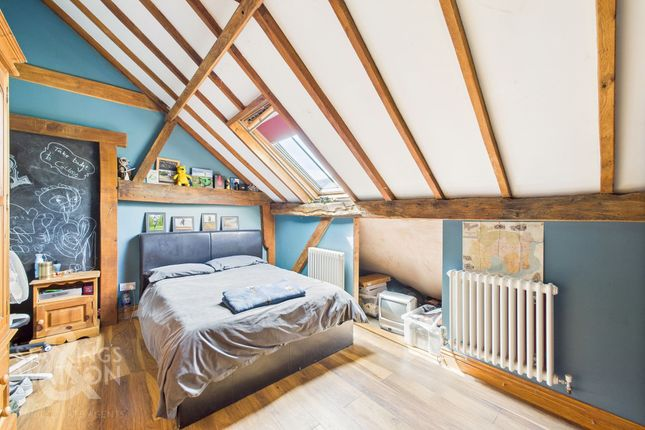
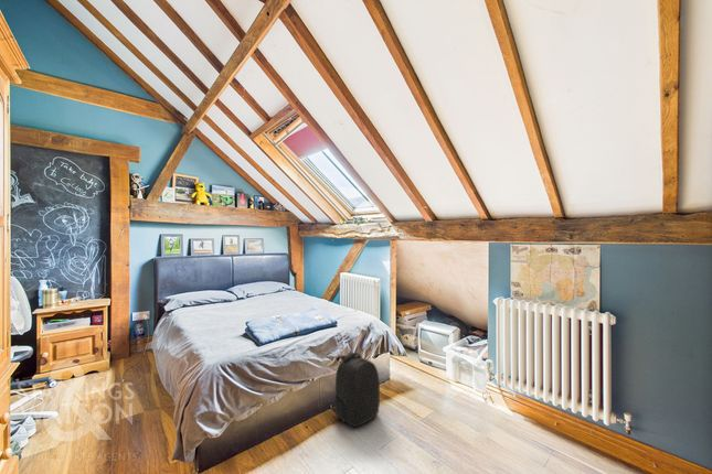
+ backpack [331,351,381,428]
